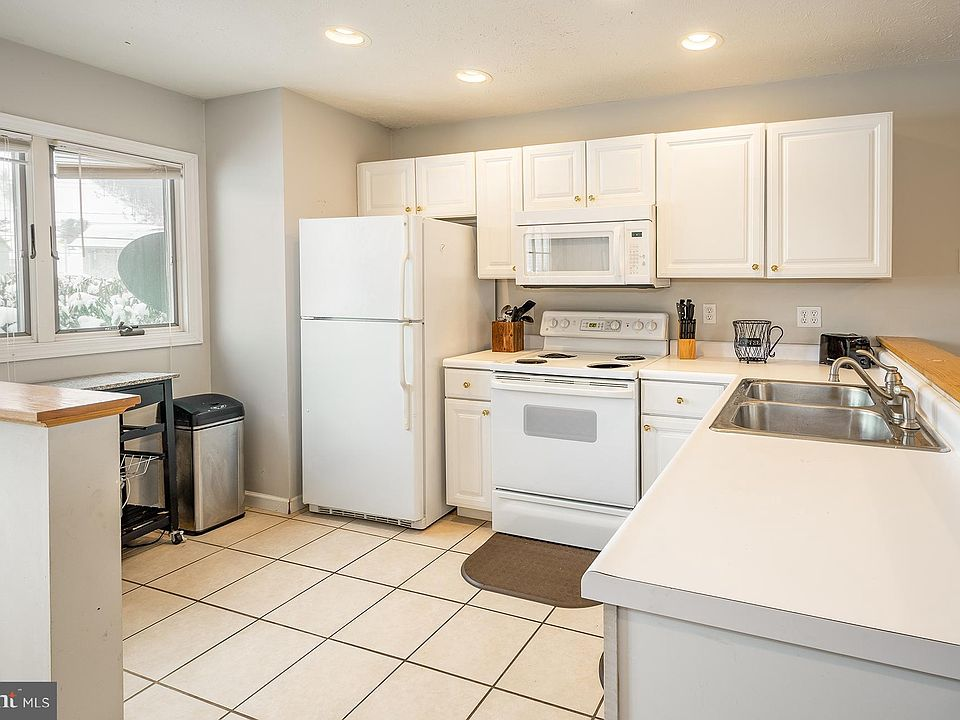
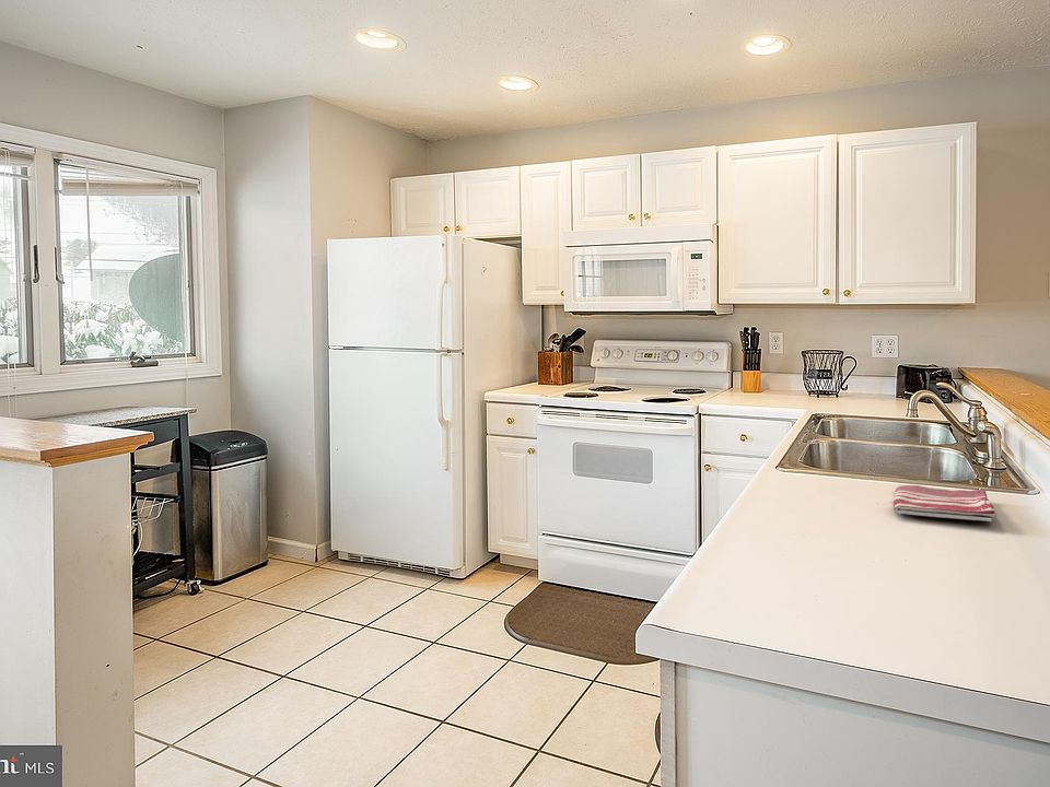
+ dish towel [892,484,996,522]
